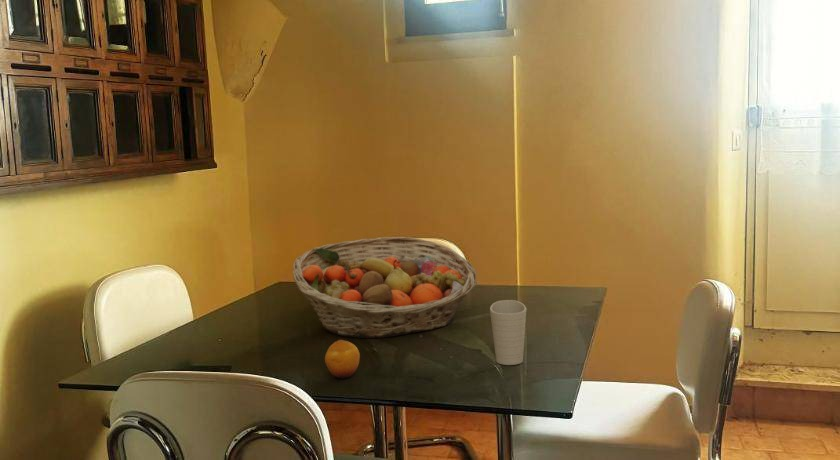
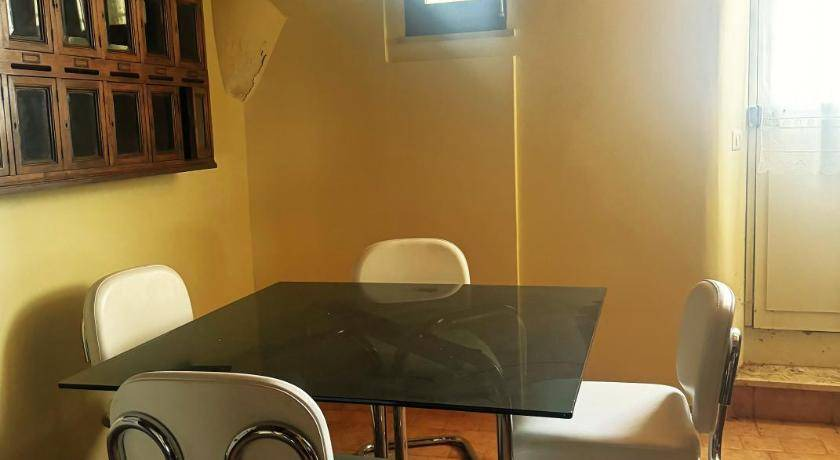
- cup [489,299,527,366]
- fruit basket [292,236,478,339]
- fruit [324,339,361,380]
